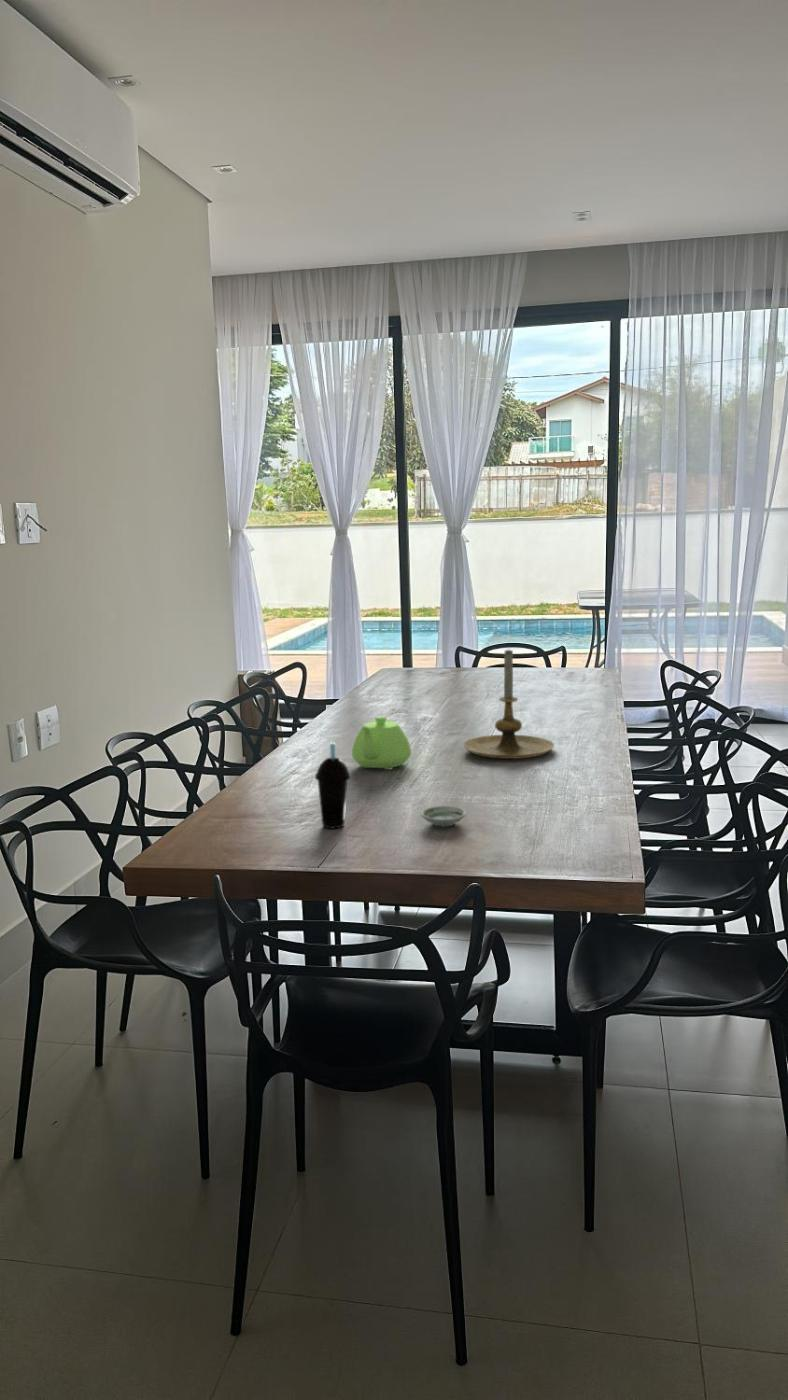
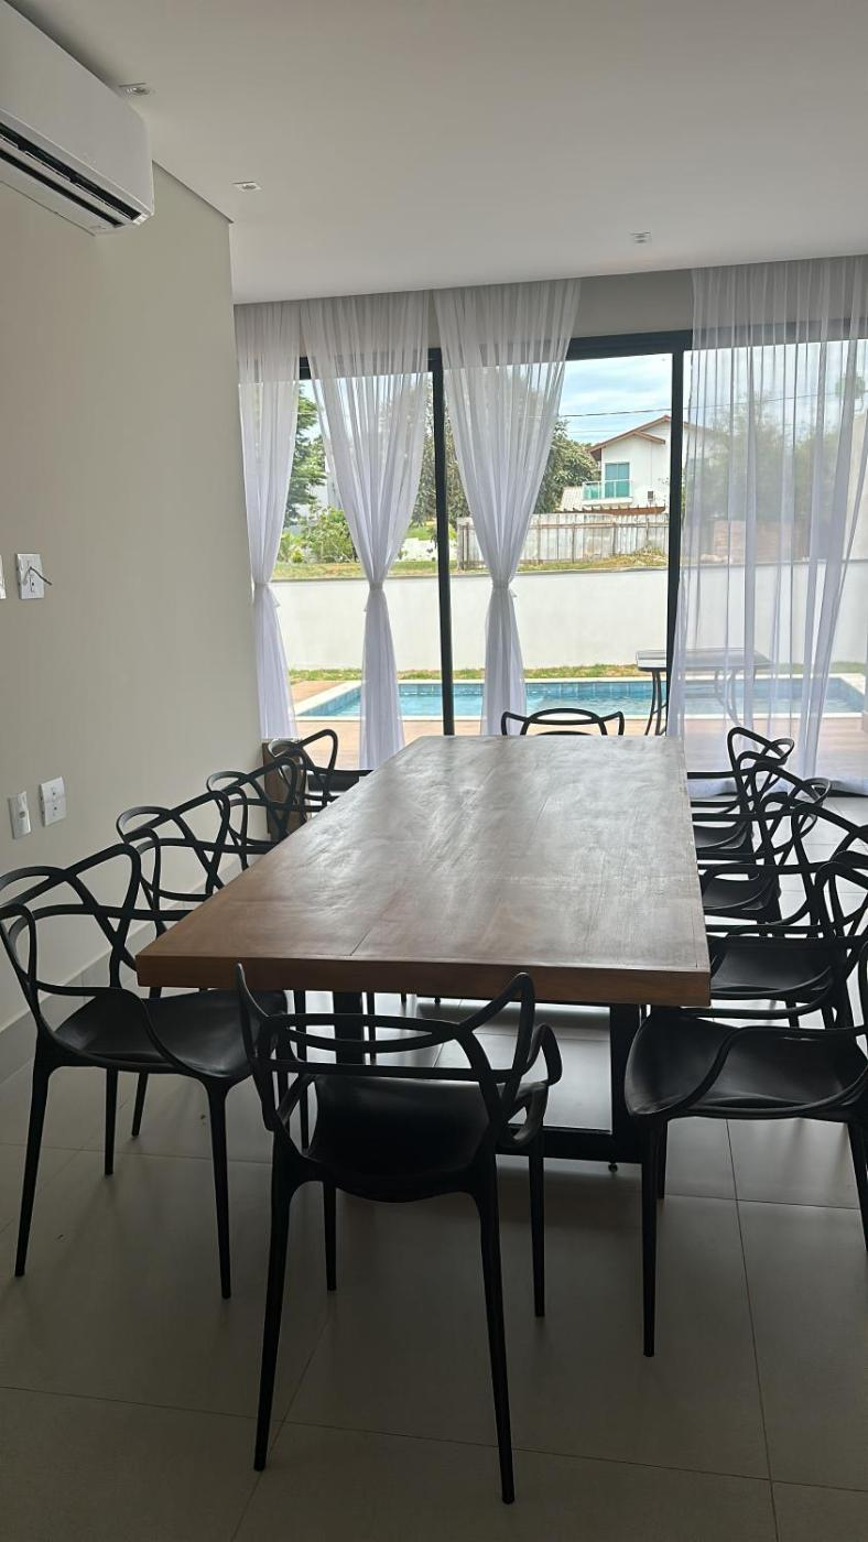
- teapot [351,715,412,771]
- saucer [420,805,467,827]
- candle holder [462,648,555,760]
- cup [314,742,352,829]
